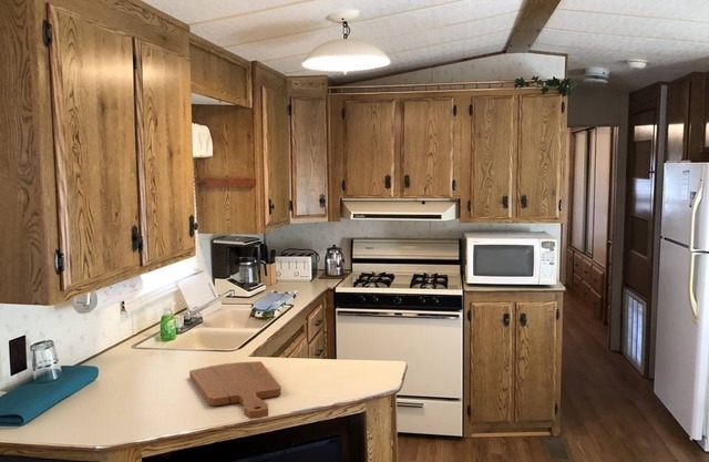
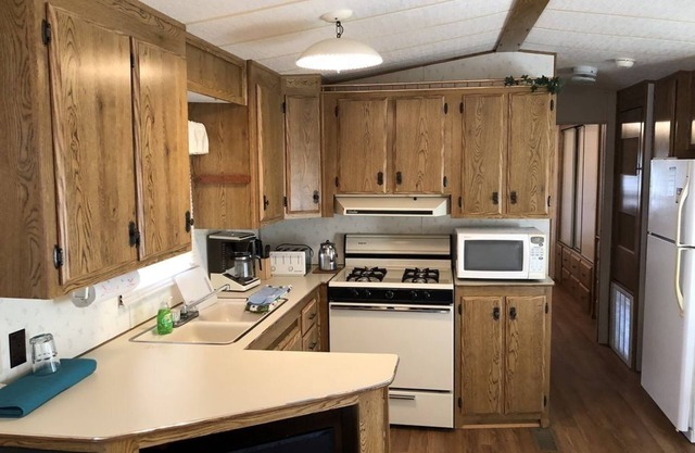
- cutting board [188,360,282,420]
